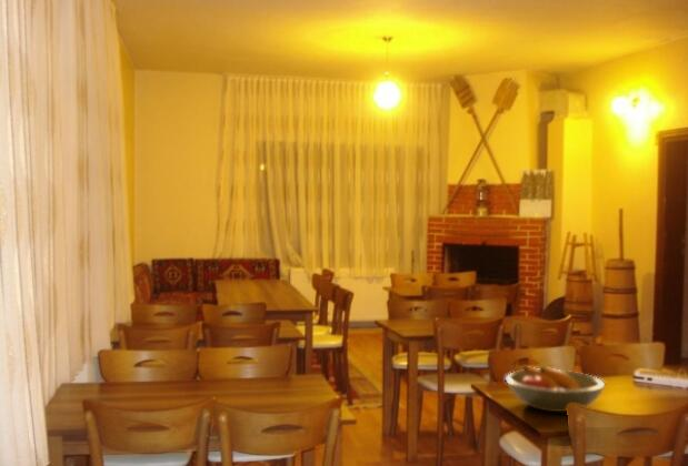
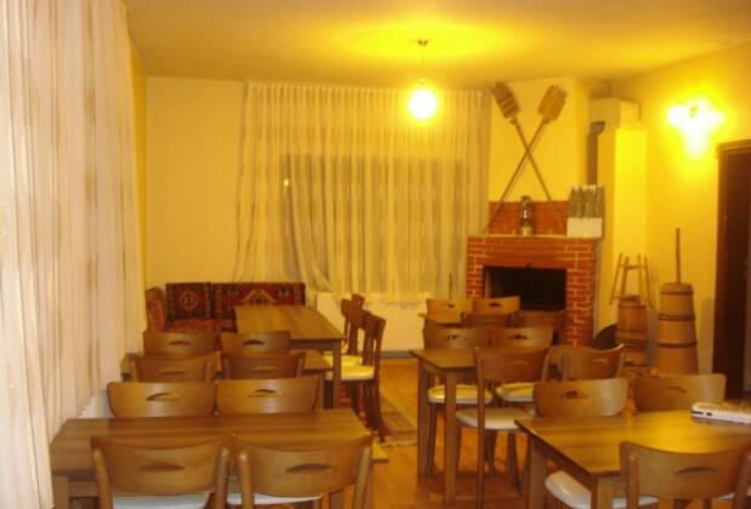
- fruit bowl [505,365,607,413]
